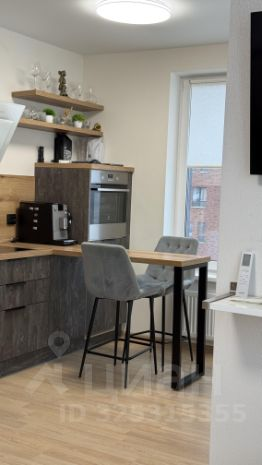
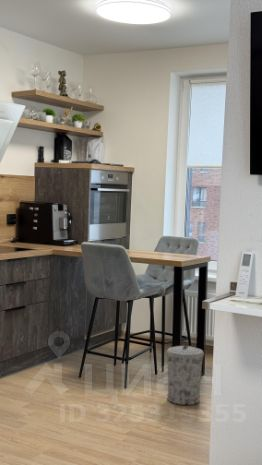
+ trash can [166,344,205,406]
